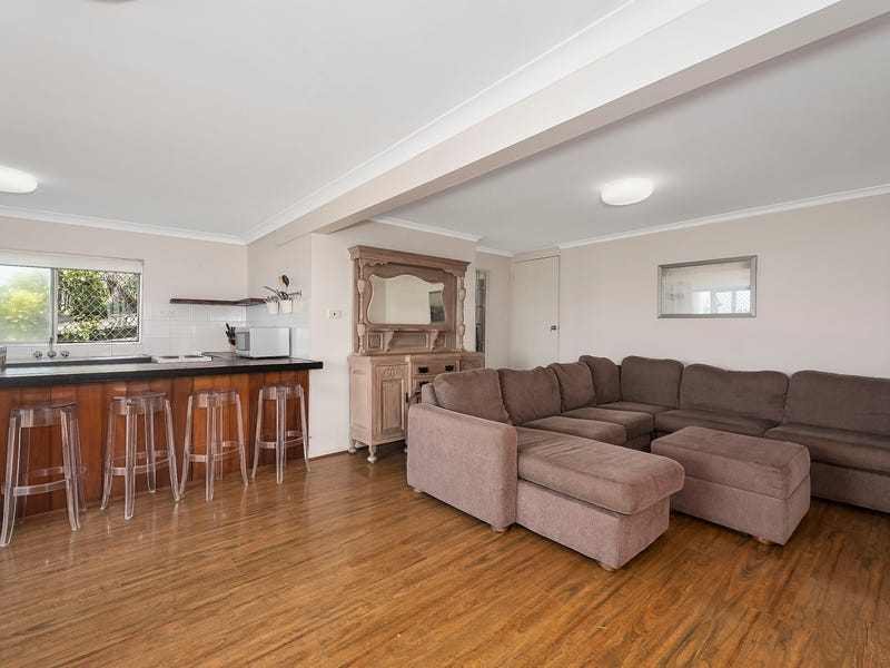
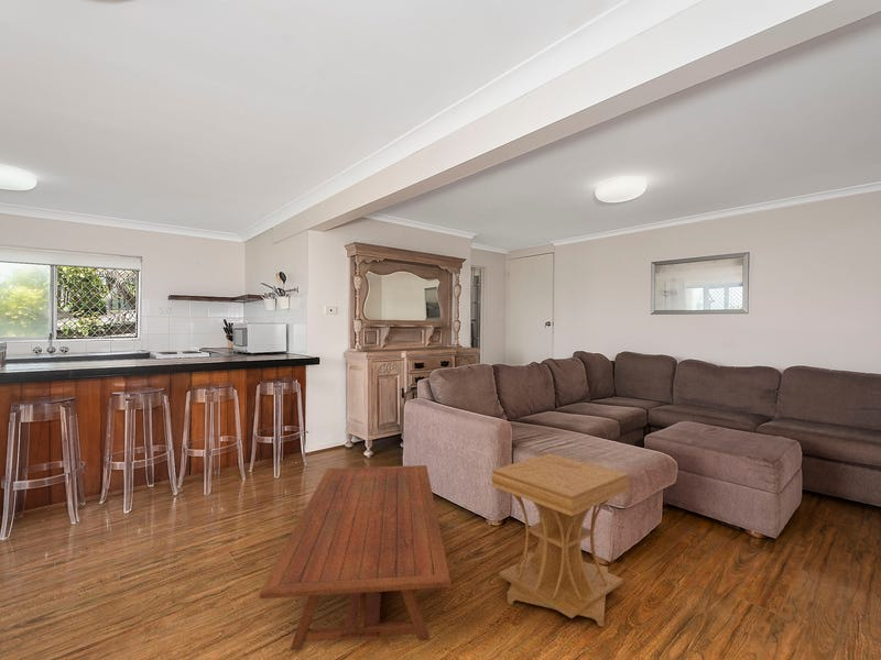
+ side table [490,452,630,628]
+ coffee table [258,464,453,651]
